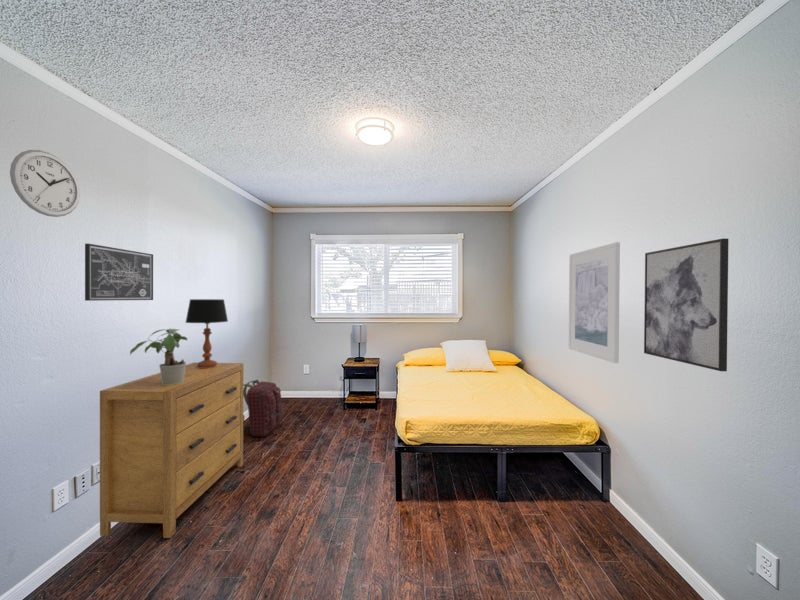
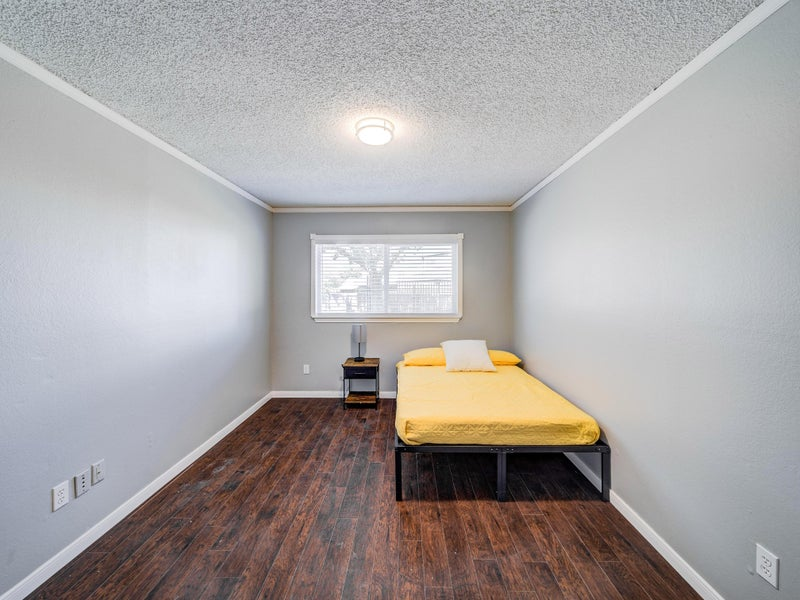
- backpack [243,379,284,437]
- potted plant [129,328,188,385]
- dresser [99,362,244,539]
- wall clock [9,149,81,218]
- wall art [84,243,154,302]
- table lamp [184,298,229,368]
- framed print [568,241,621,364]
- wall art [643,238,729,372]
